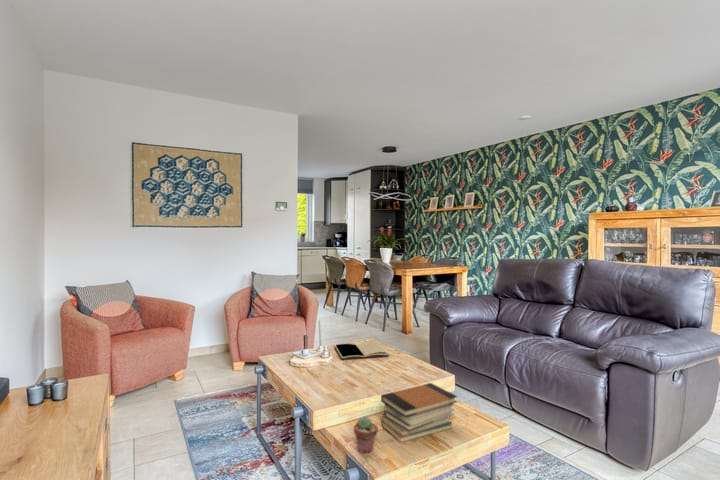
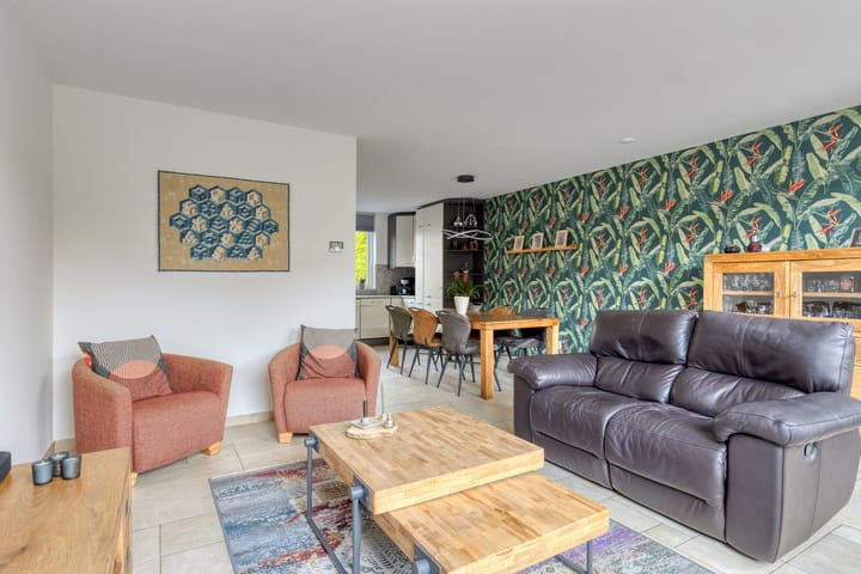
- book stack [380,382,458,444]
- book [333,340,390,360]
- potted succulent [353,415,379,454]
